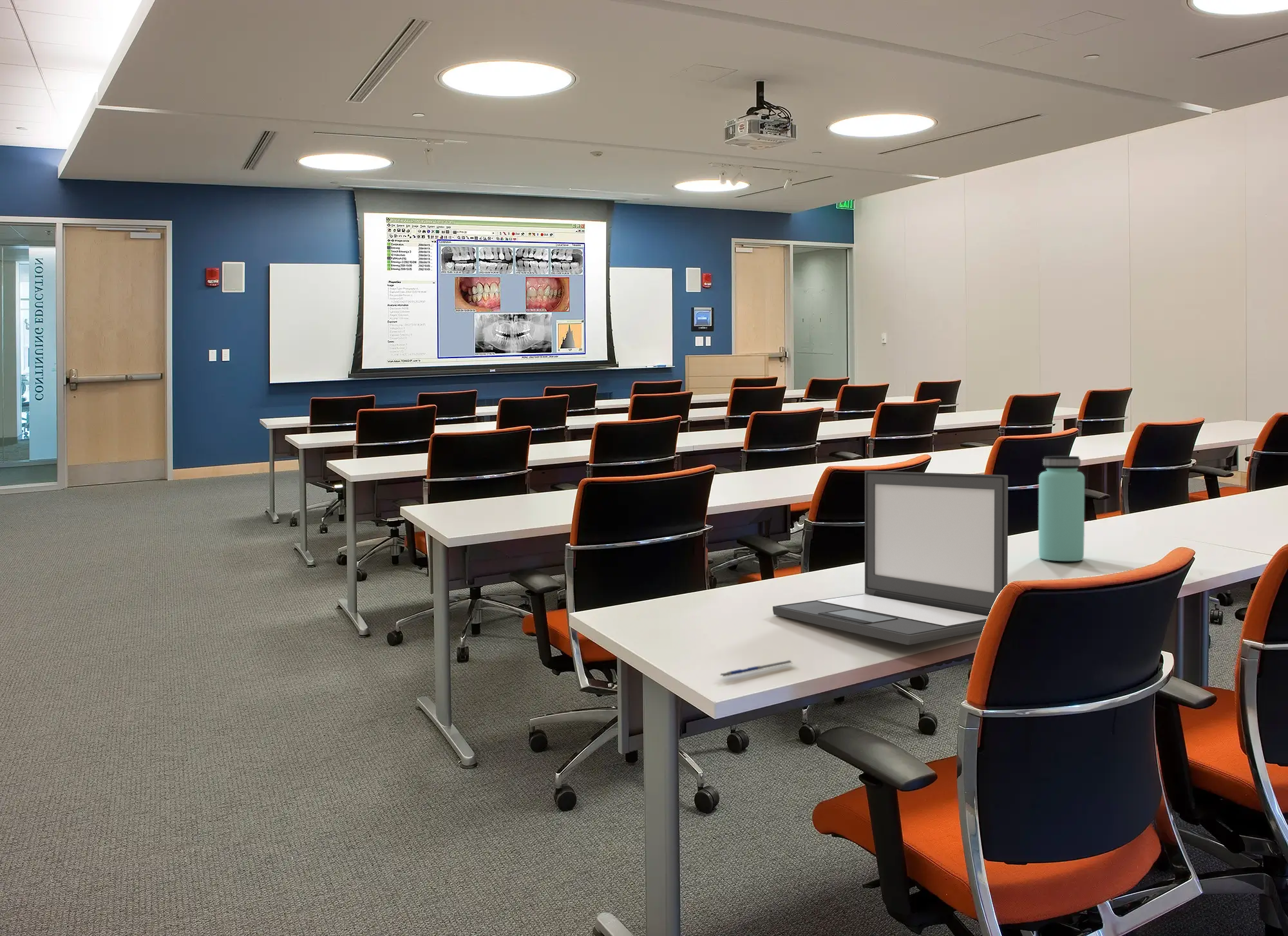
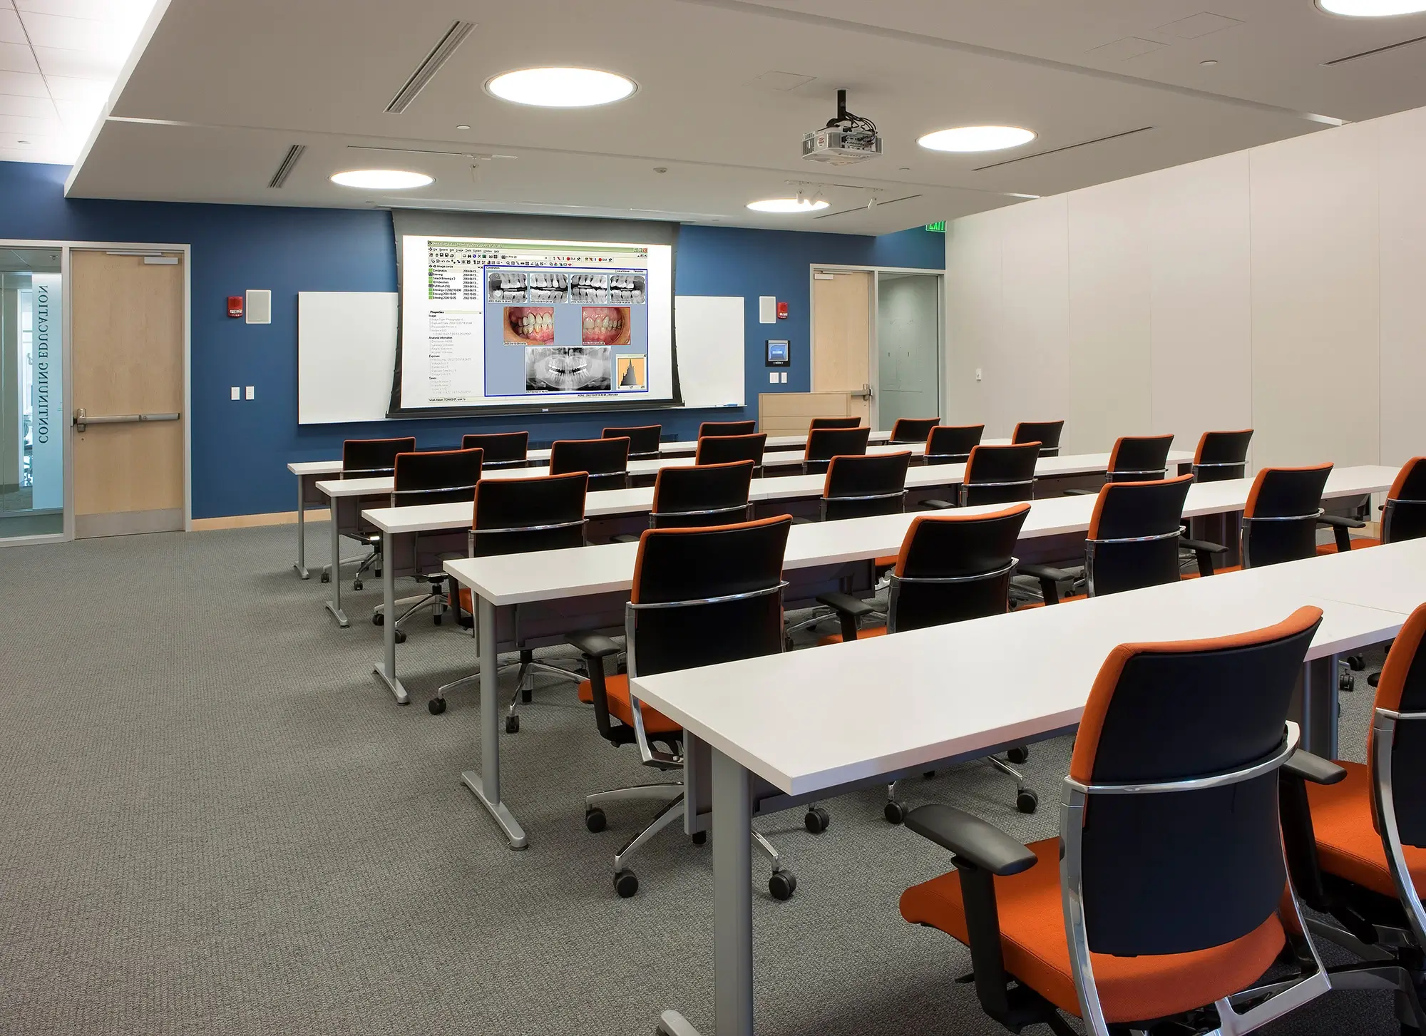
- bottle [1038,455,1085,562]
- pen [719,660,793,678]
- laptop [772,470,1009,645]
